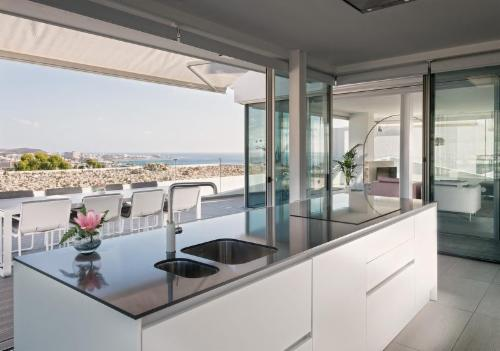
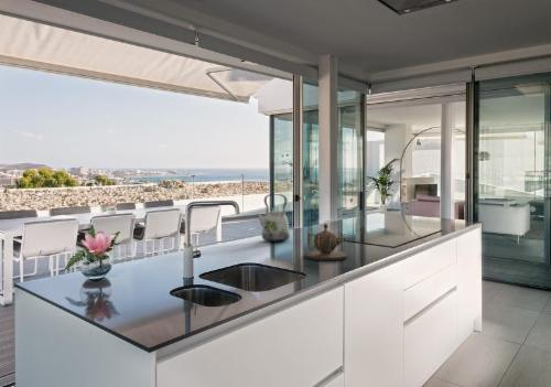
+ kettle [256,193,291,243]
+ teapot [303,223,348,261]
